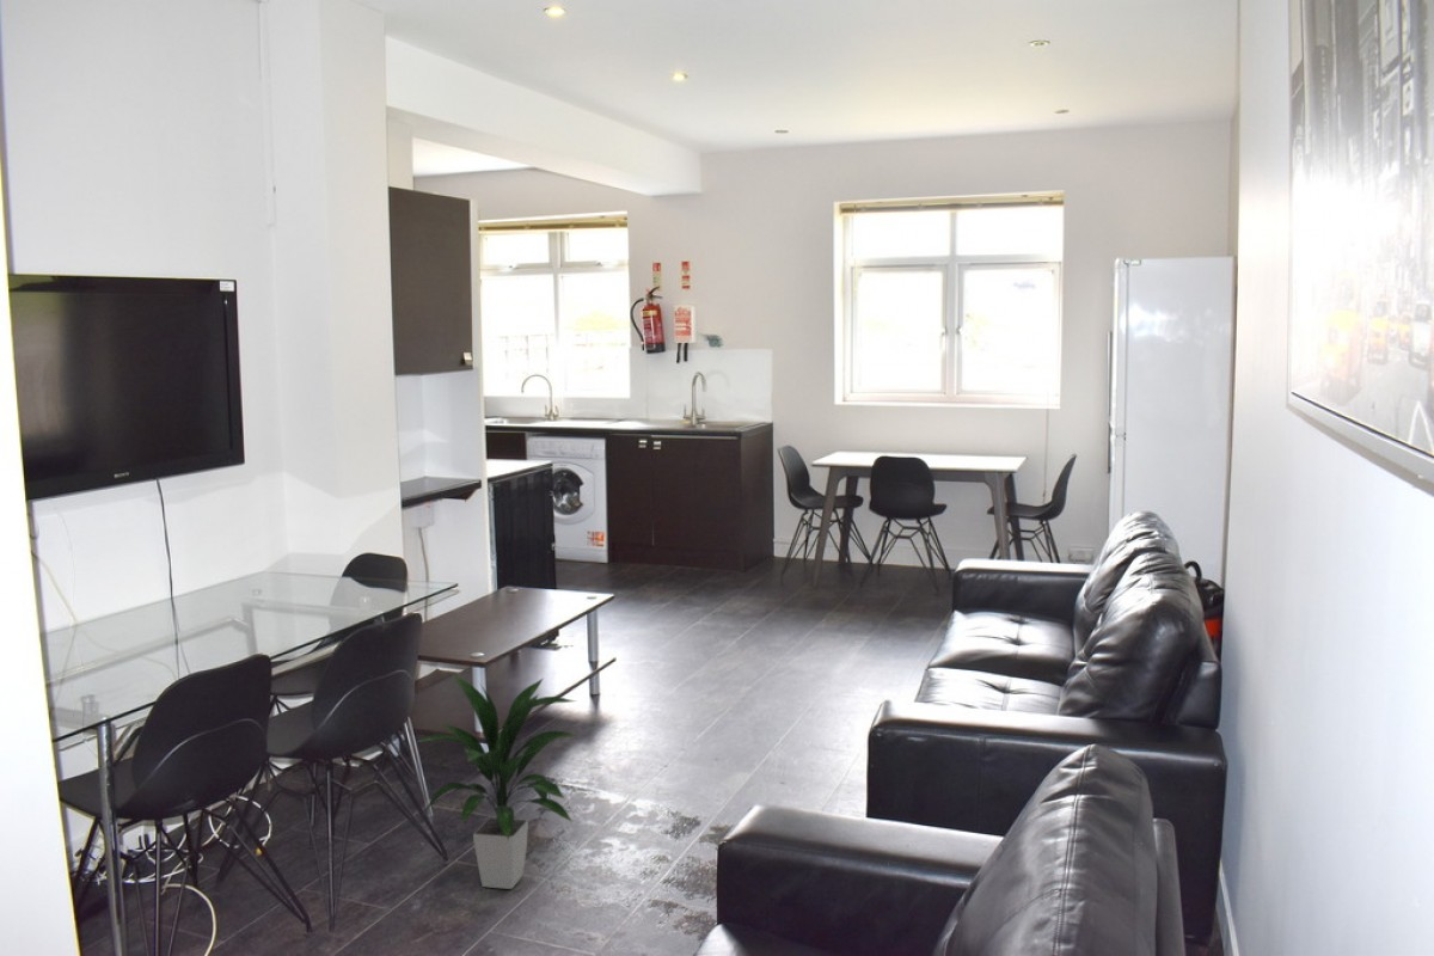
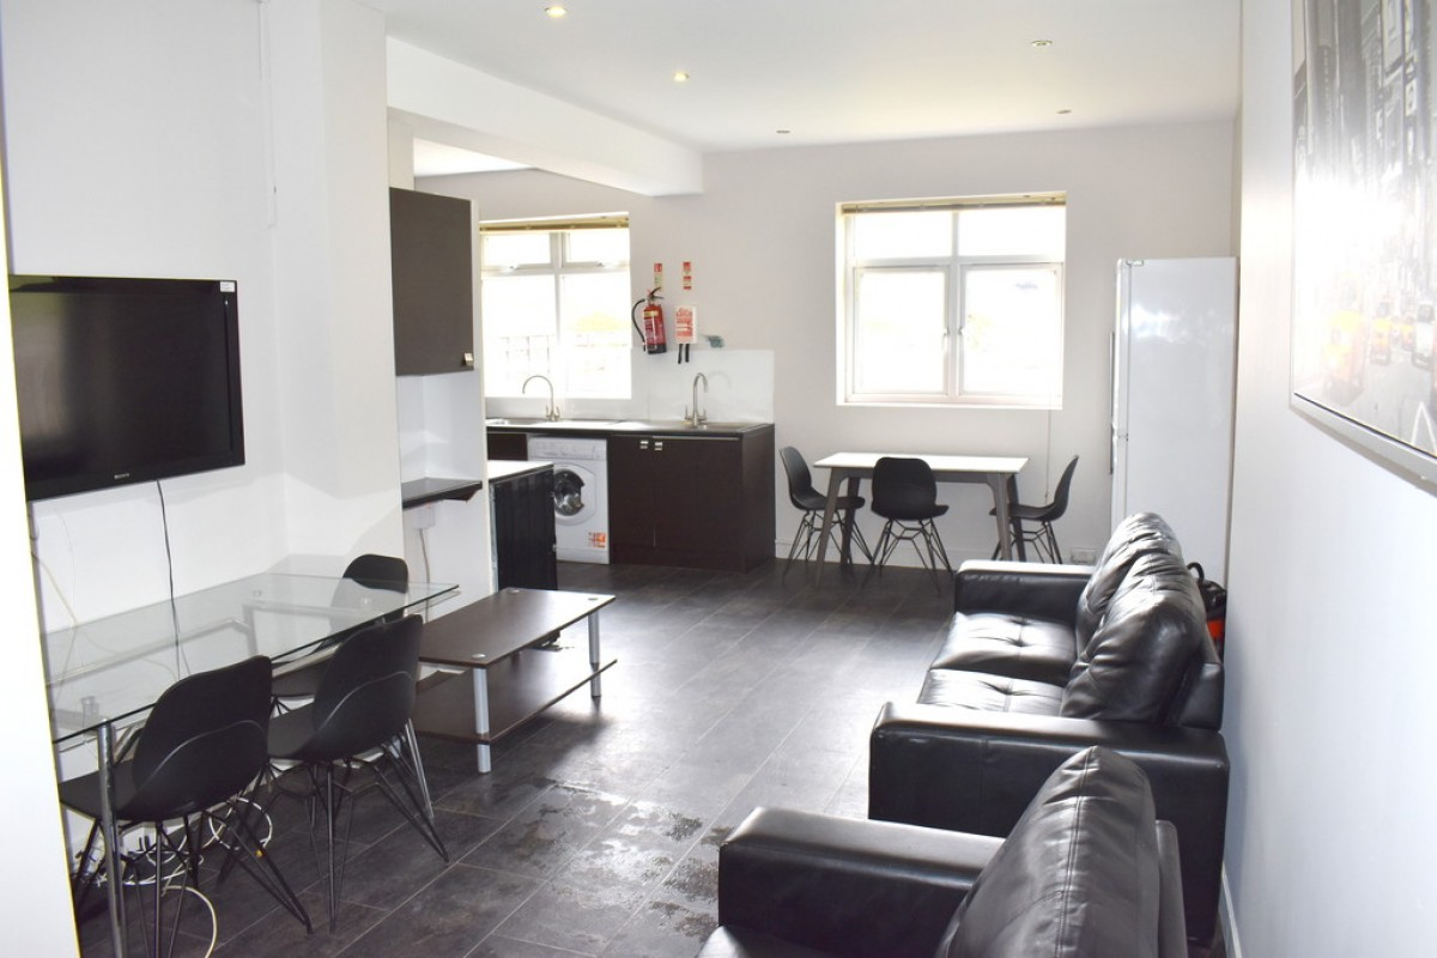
- indoor plant [415,670,583,890]
